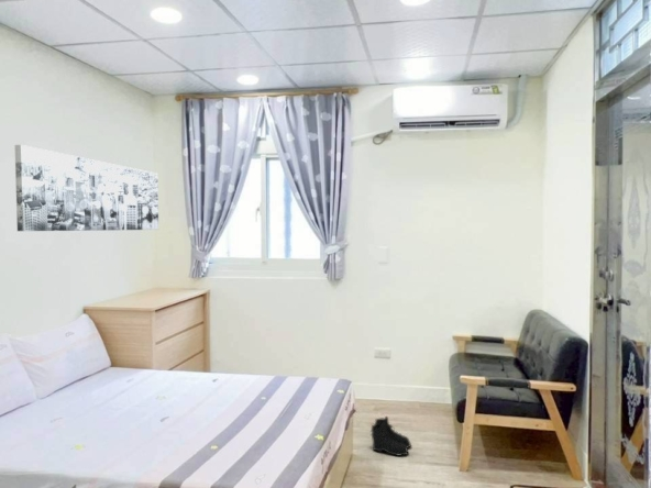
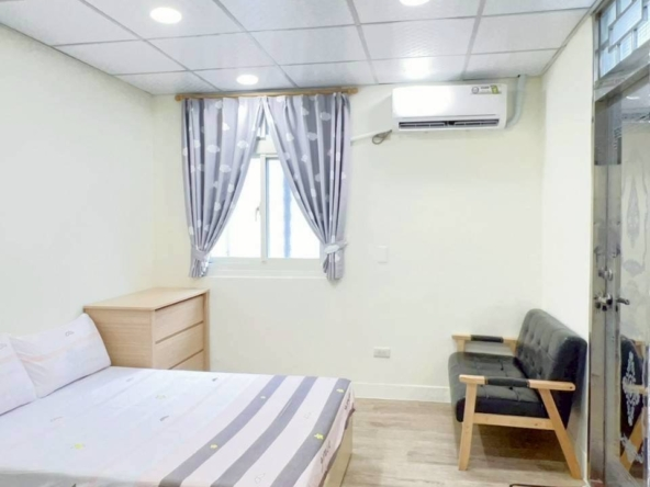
- boots [369,415,412,457]
- wall art [14,144,159,232]
